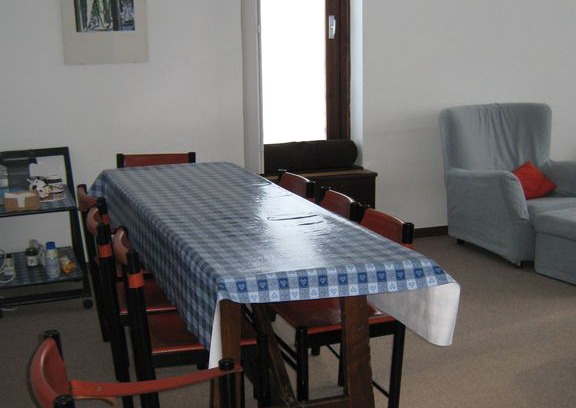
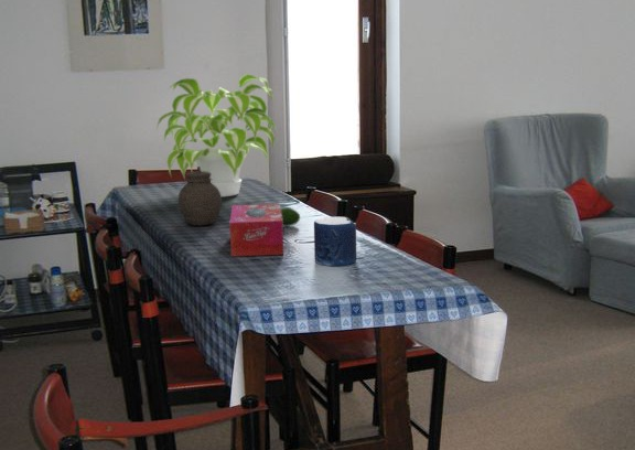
+ fruit [281,206,301,227]
+ candle [313,216,357,267]
+ plant [155,74,279,197]
+ jar [177,167,223,227]
+ tissue box [229,203,284,257]
